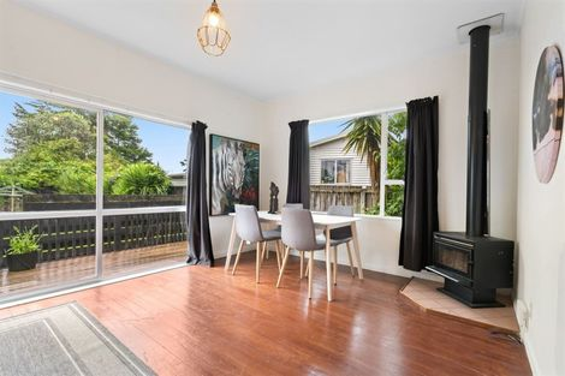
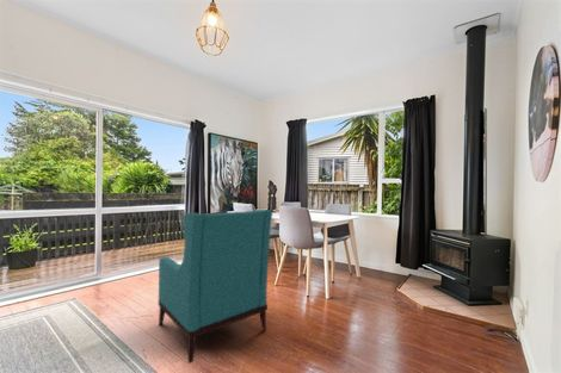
+ armchair [158,209,273,365]
